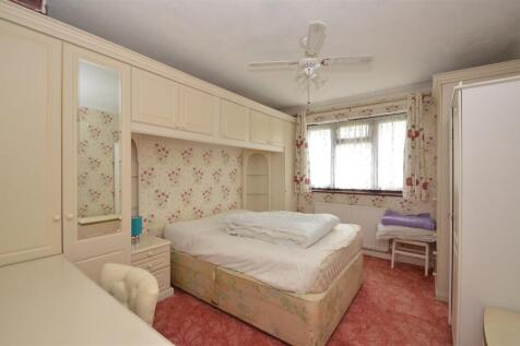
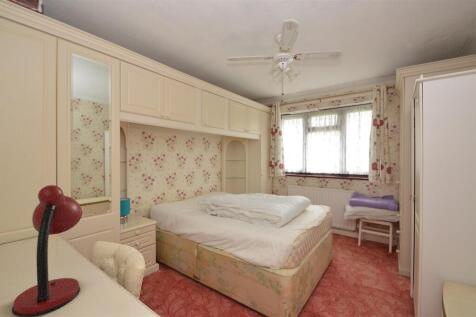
+ desk lamp [11,184,83,317]
